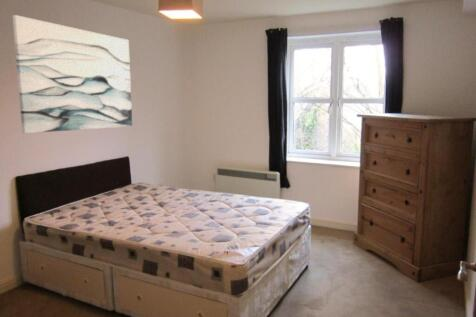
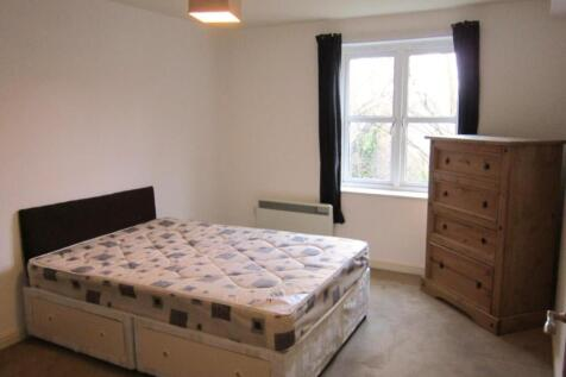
- wall art [12,14,133,134]
